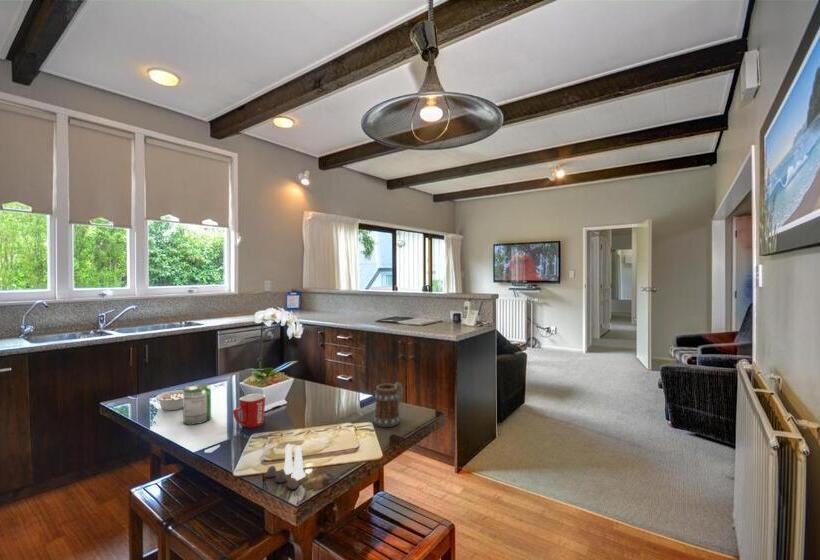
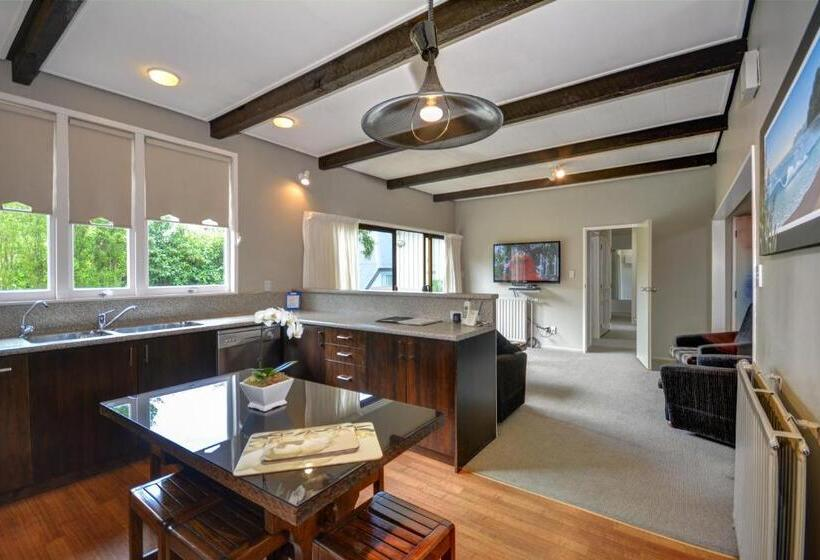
- mug [232,393,267,428]
- salt and pepper shaker set [264,443,307,490]
- legume [155,389,183,411]
- can [182,383,212,426]
- mug [373,381,404,428]
